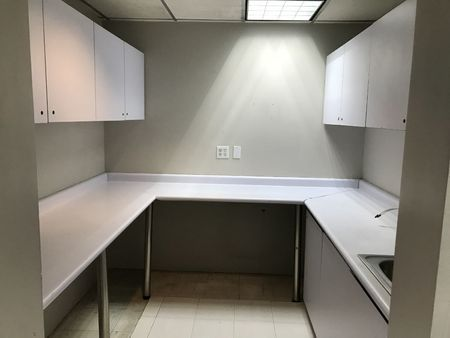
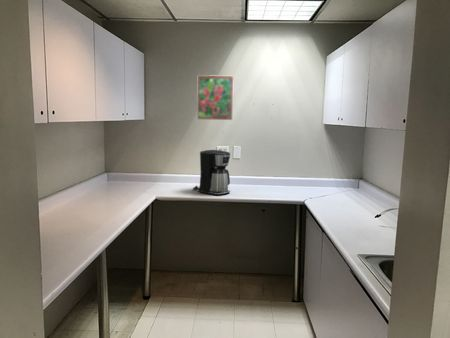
+ coffee maker [192,149,231,196]
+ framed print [196,74,235,121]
